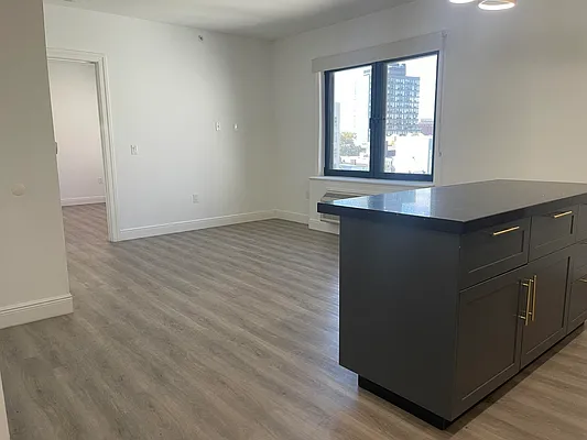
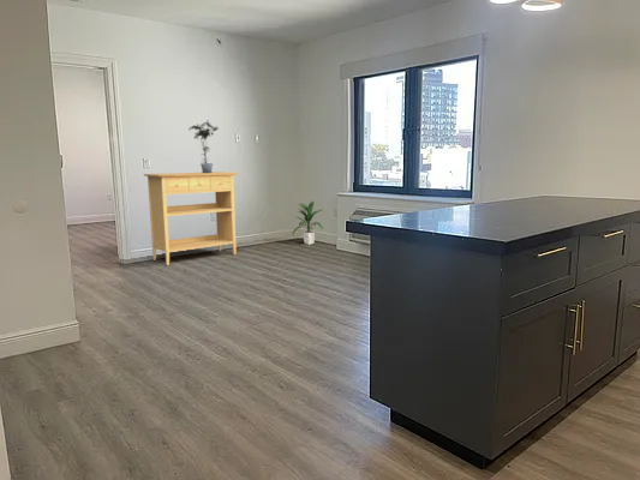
+ potted plant [187,119,219,173]
+ indoor plant [292,200,324,246]
+ console table [143,170,239,266]
